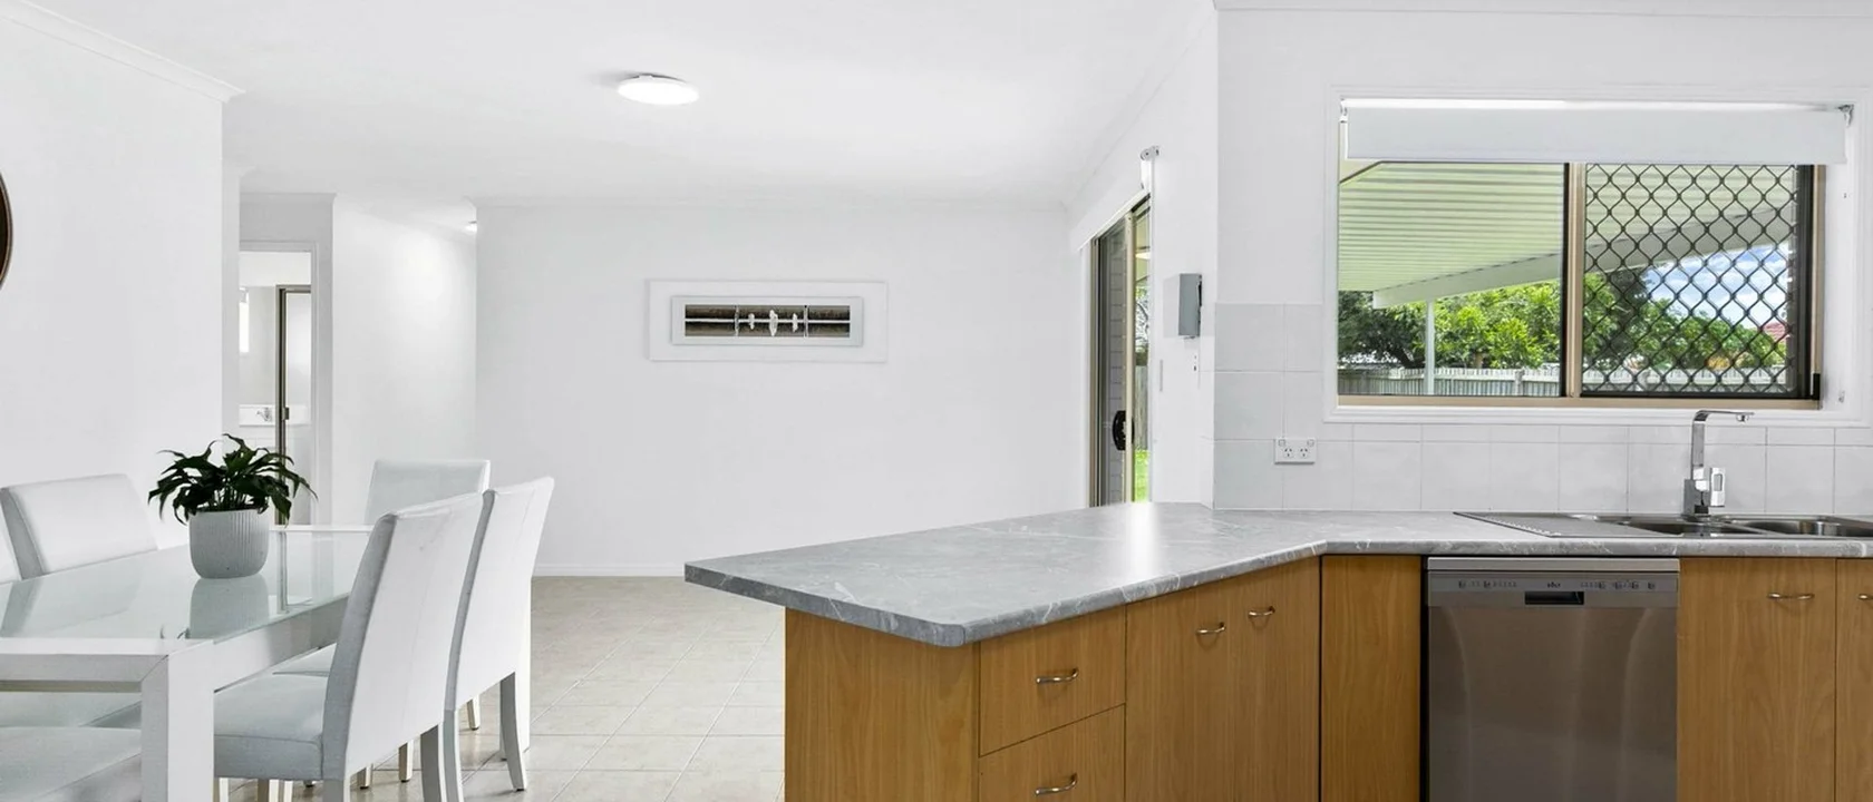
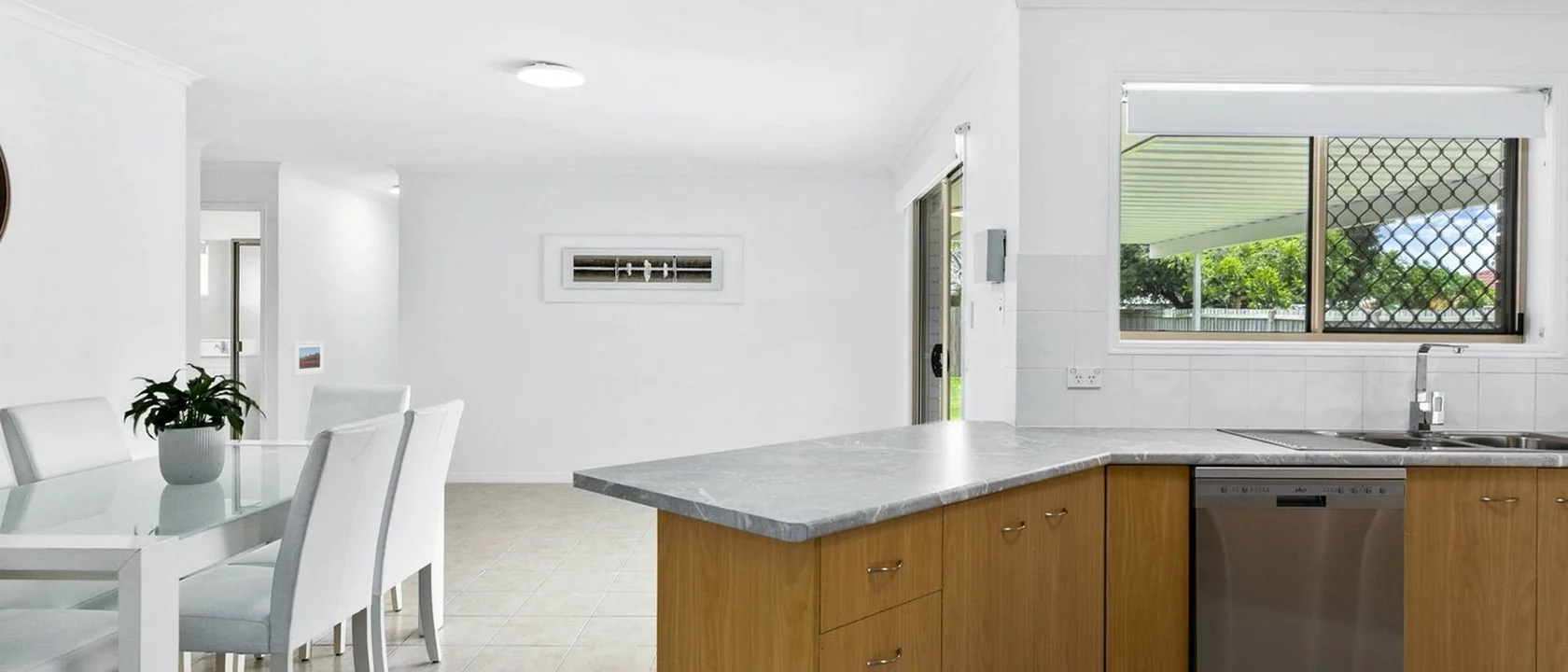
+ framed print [292,340,325,377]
